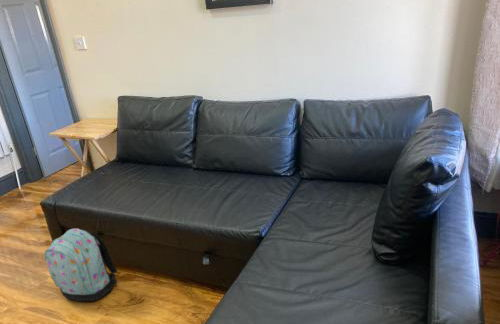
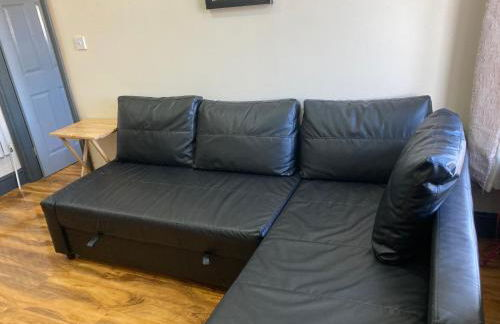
- backpack [43,227,118,302]
